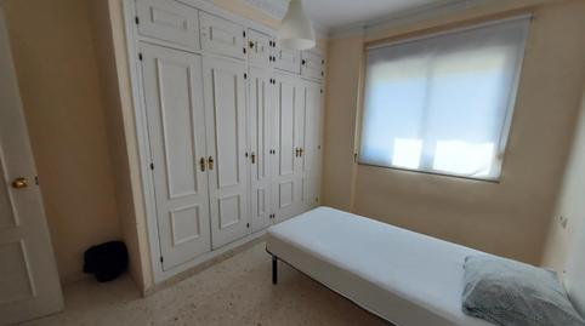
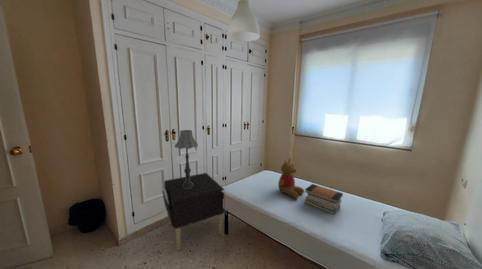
+ teddy bear [277,158,305,200]
+ table lamp [174,129,199,188]
+ book stack [304,183,344,215]
+ nightstand [161,172,225,252]
